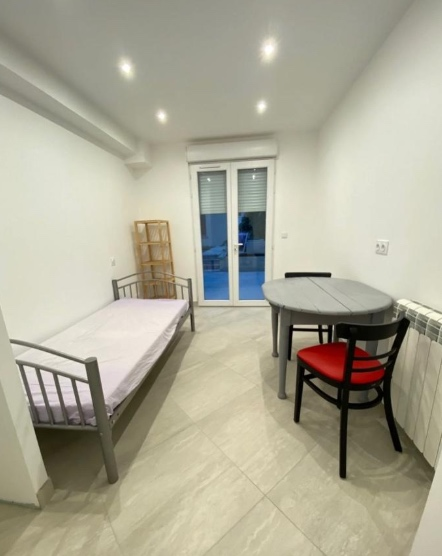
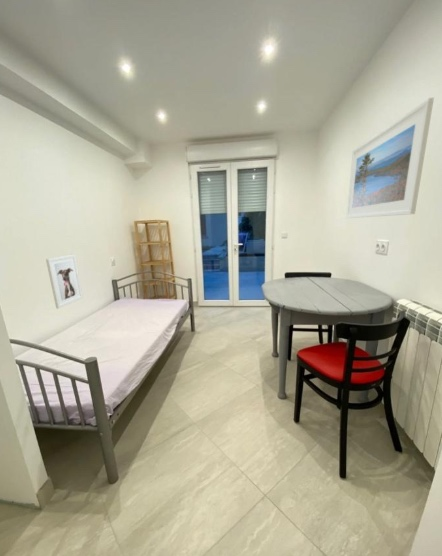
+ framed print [345,97,435,219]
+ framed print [45,253,84,310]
